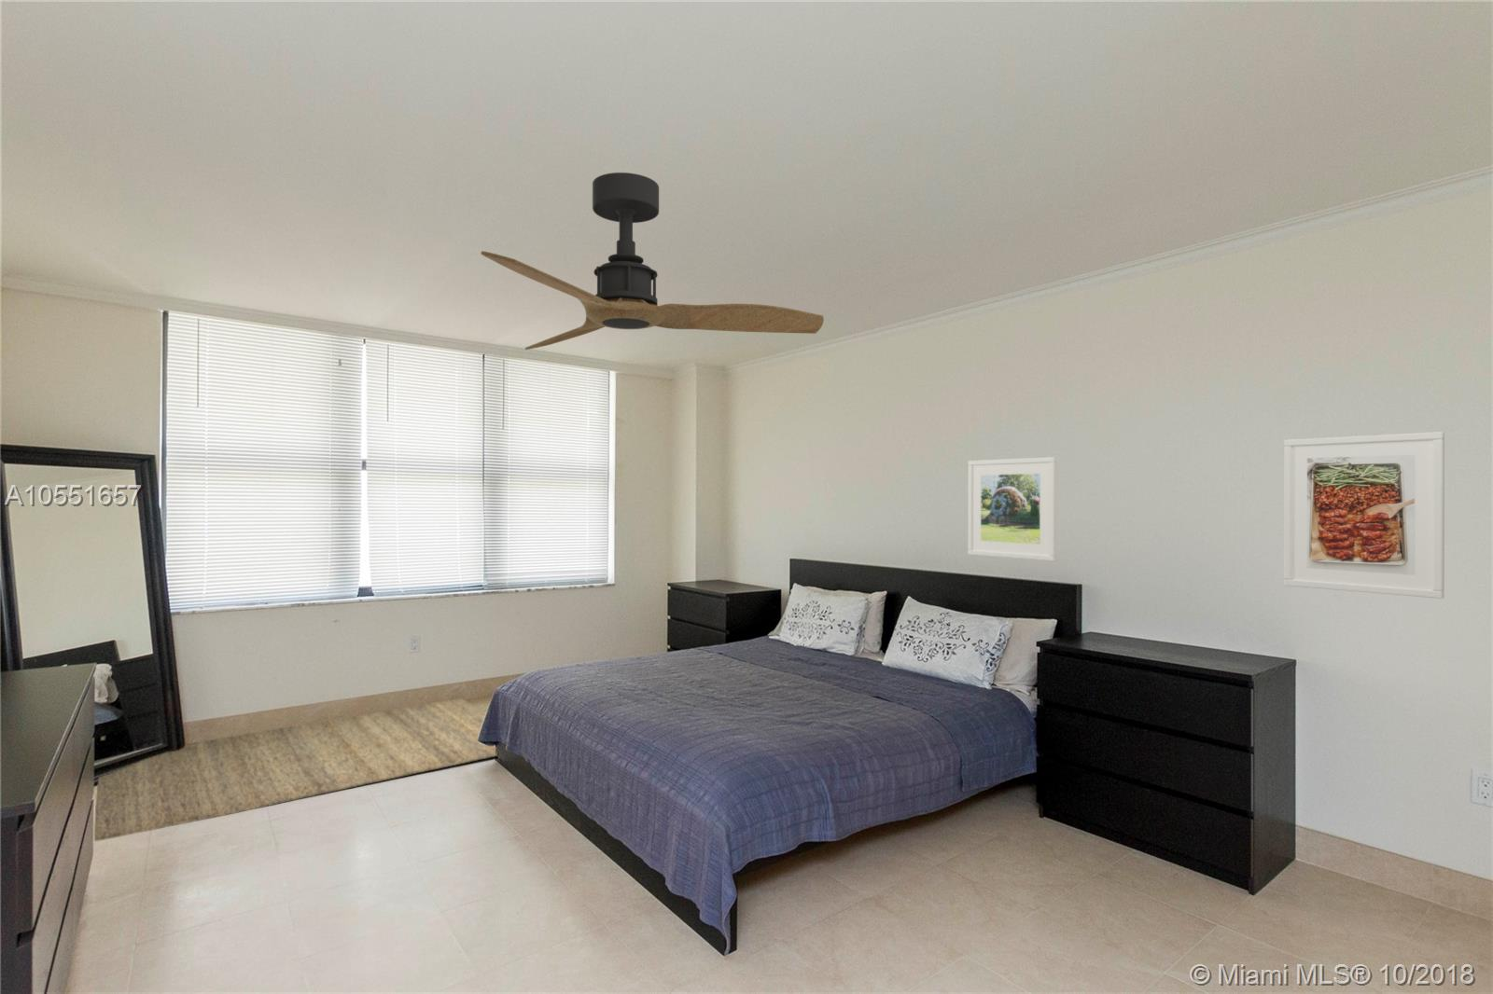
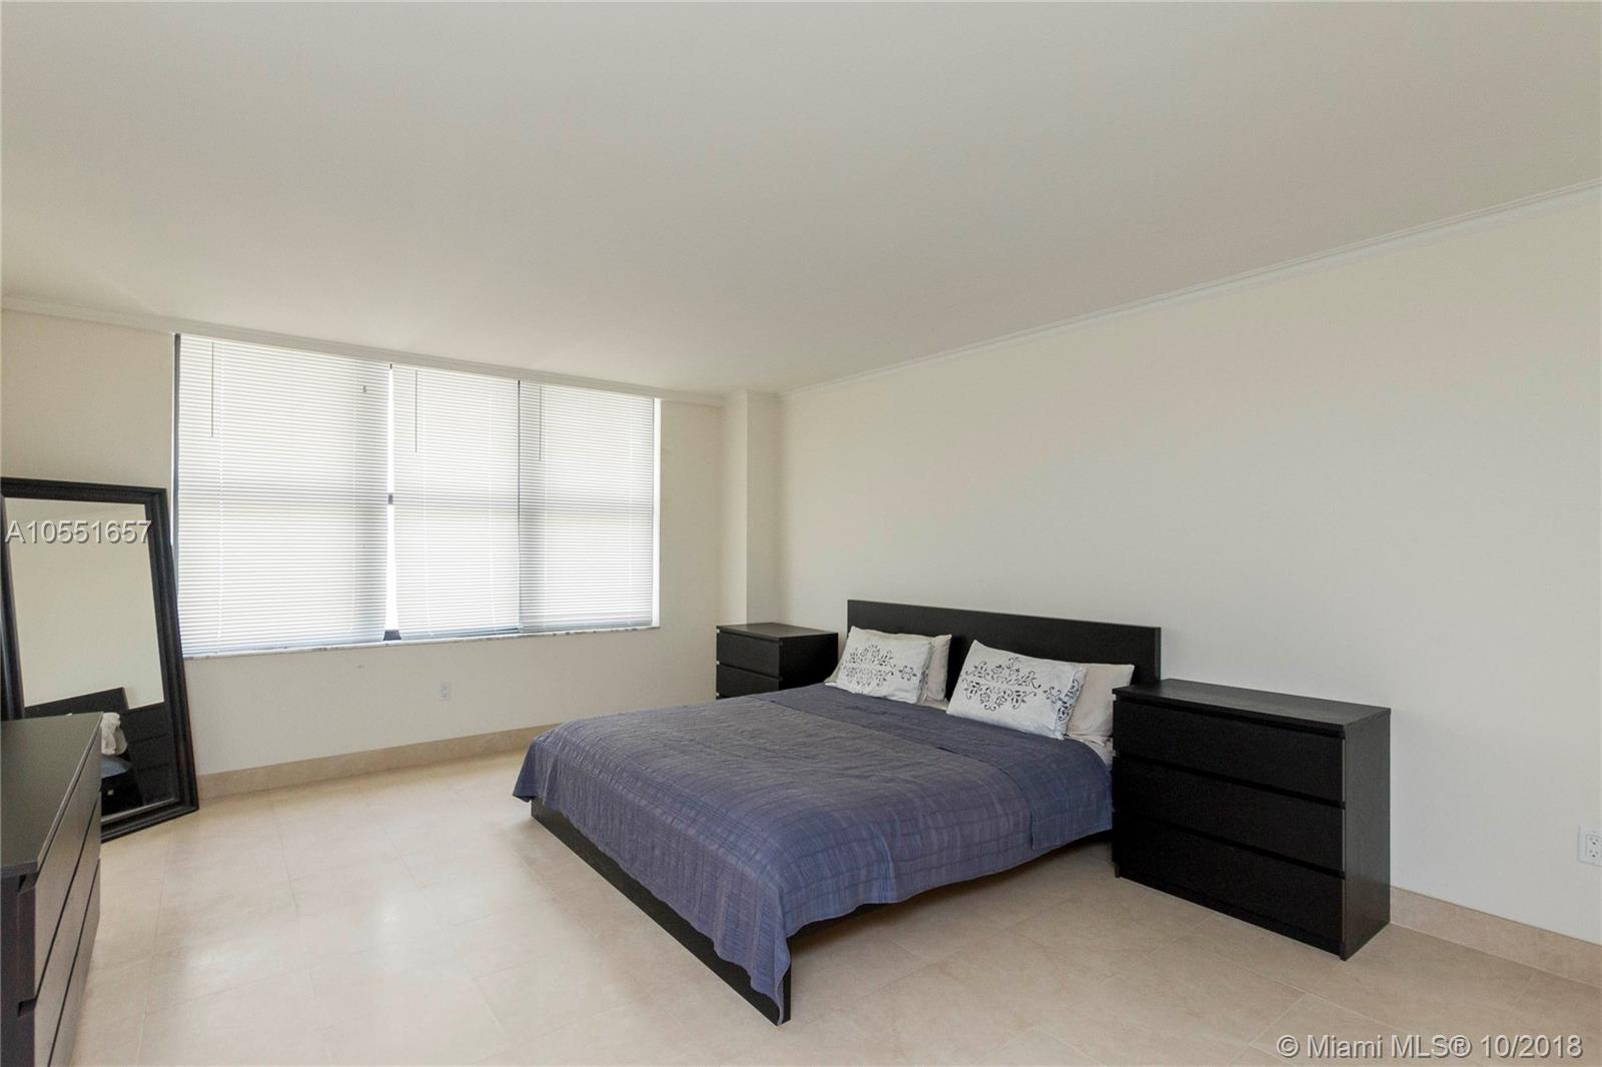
- rug [93,698,497,842]
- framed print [1283,430,1445,599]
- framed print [967,456,1057,562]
- ceiling fan [480,172,825,351]
